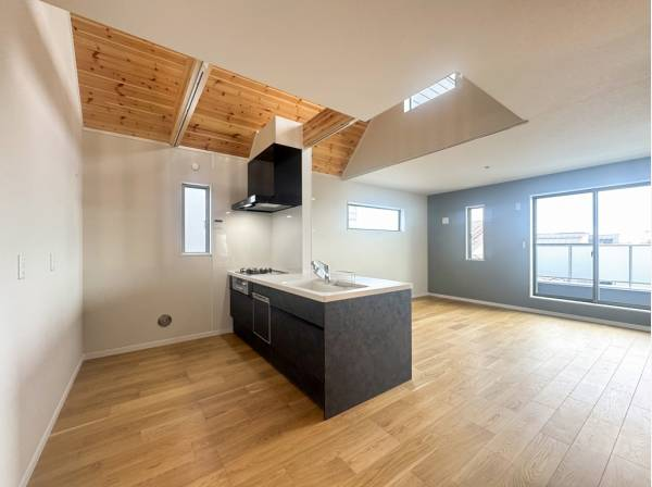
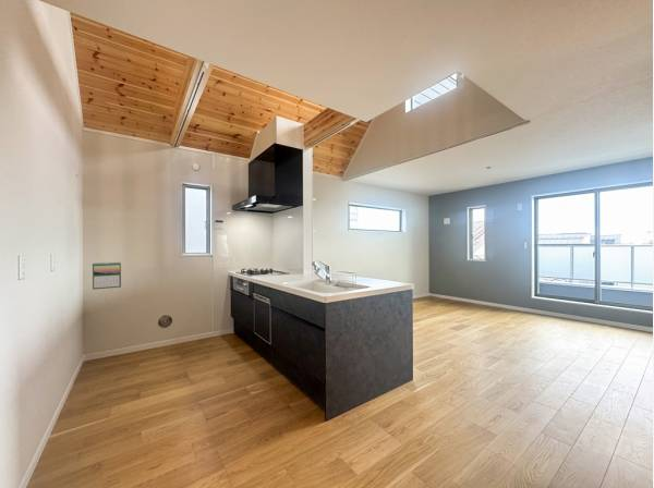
+ calendar [92,260,122,291]
